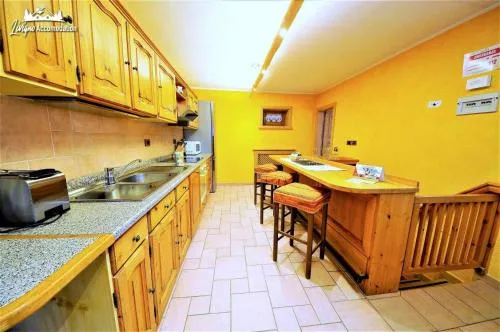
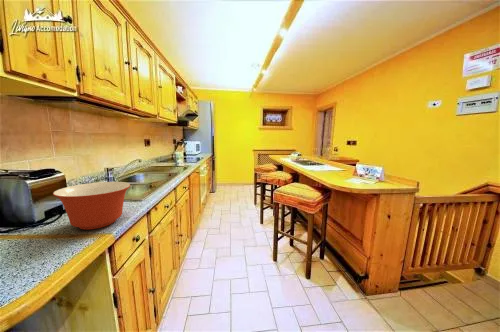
+ mixing bowl [52,181,131,230]
